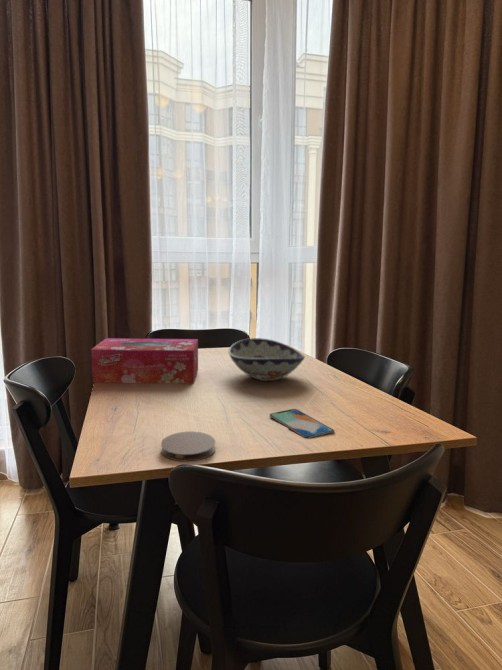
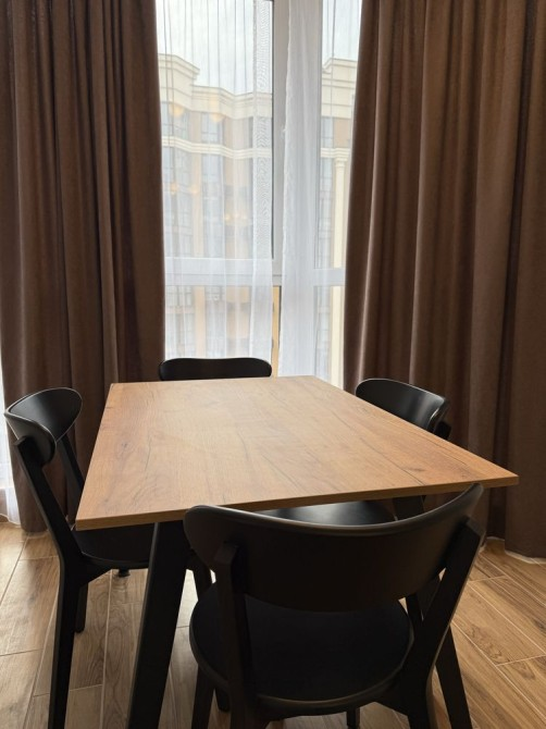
- decorative bowl [227,337,306,382]
- smartphone [269,408,335,439]
- tissue box [90,337,199,385]
- coaster [160,431,216,462]
